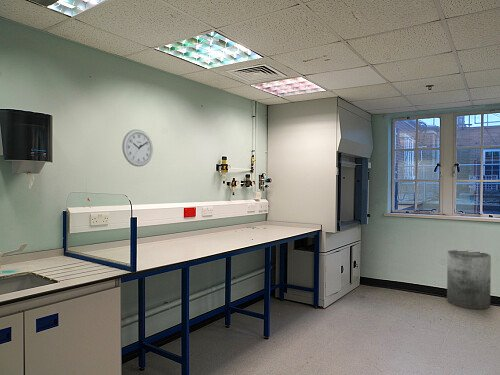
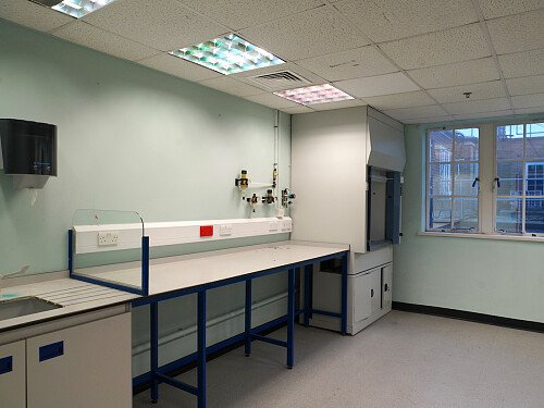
- trash can [446,249,492,310]
- wall clock [121,129,154,168]
